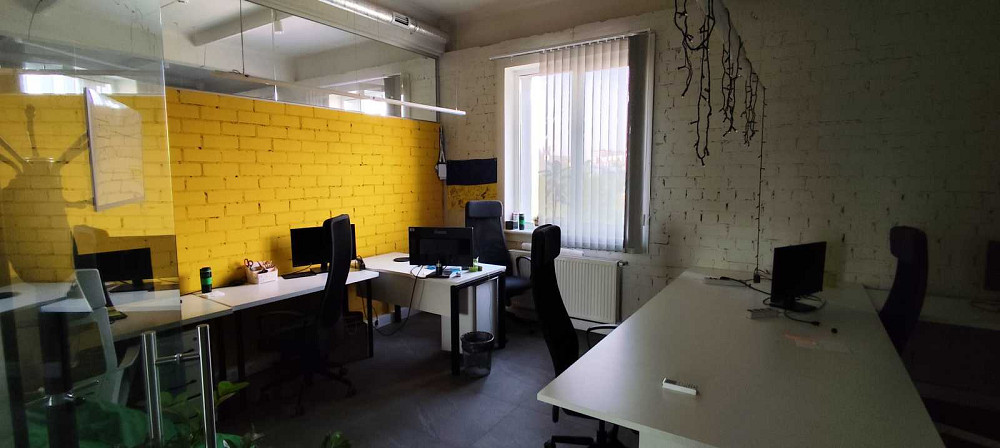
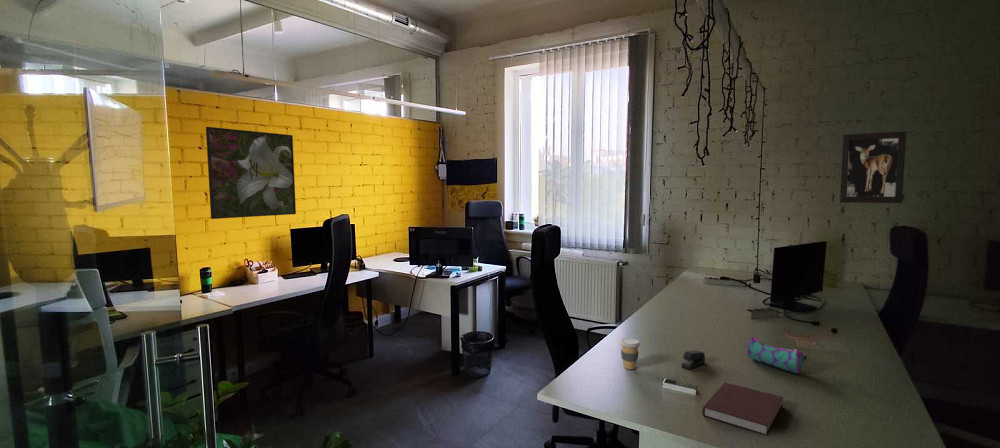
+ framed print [205,126,297,220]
+ pencil case [746,336,808,375]
+ wall art [839,130,907,204]
+ notebook [701,382,784,437]
+ coffee cup [619,337,641,370]
+ stapler [680,349,706,371]
